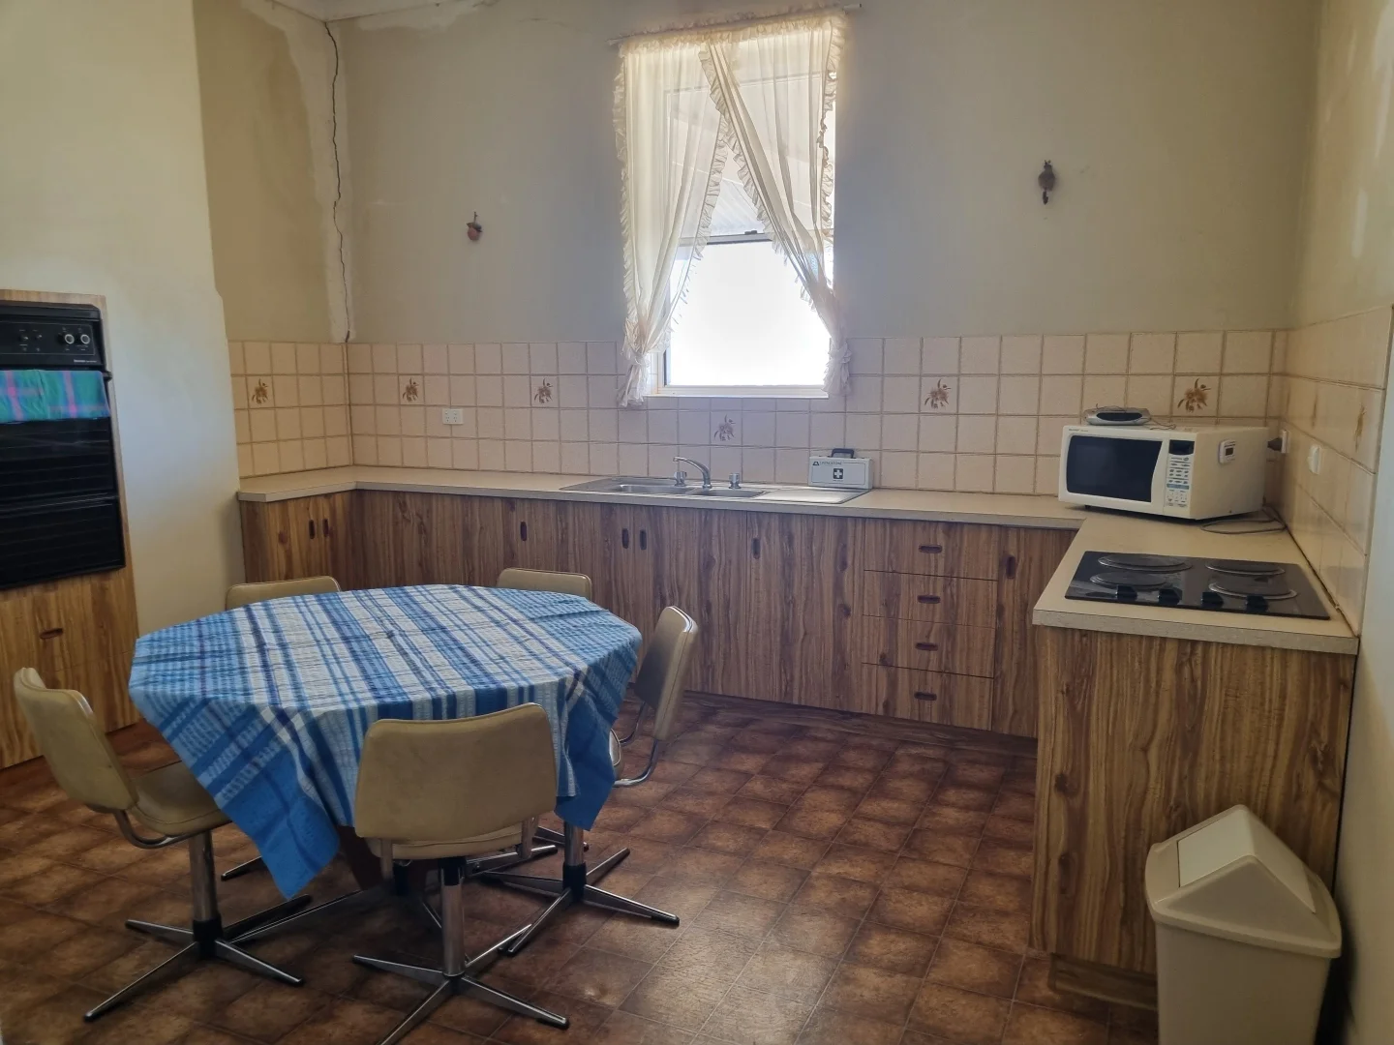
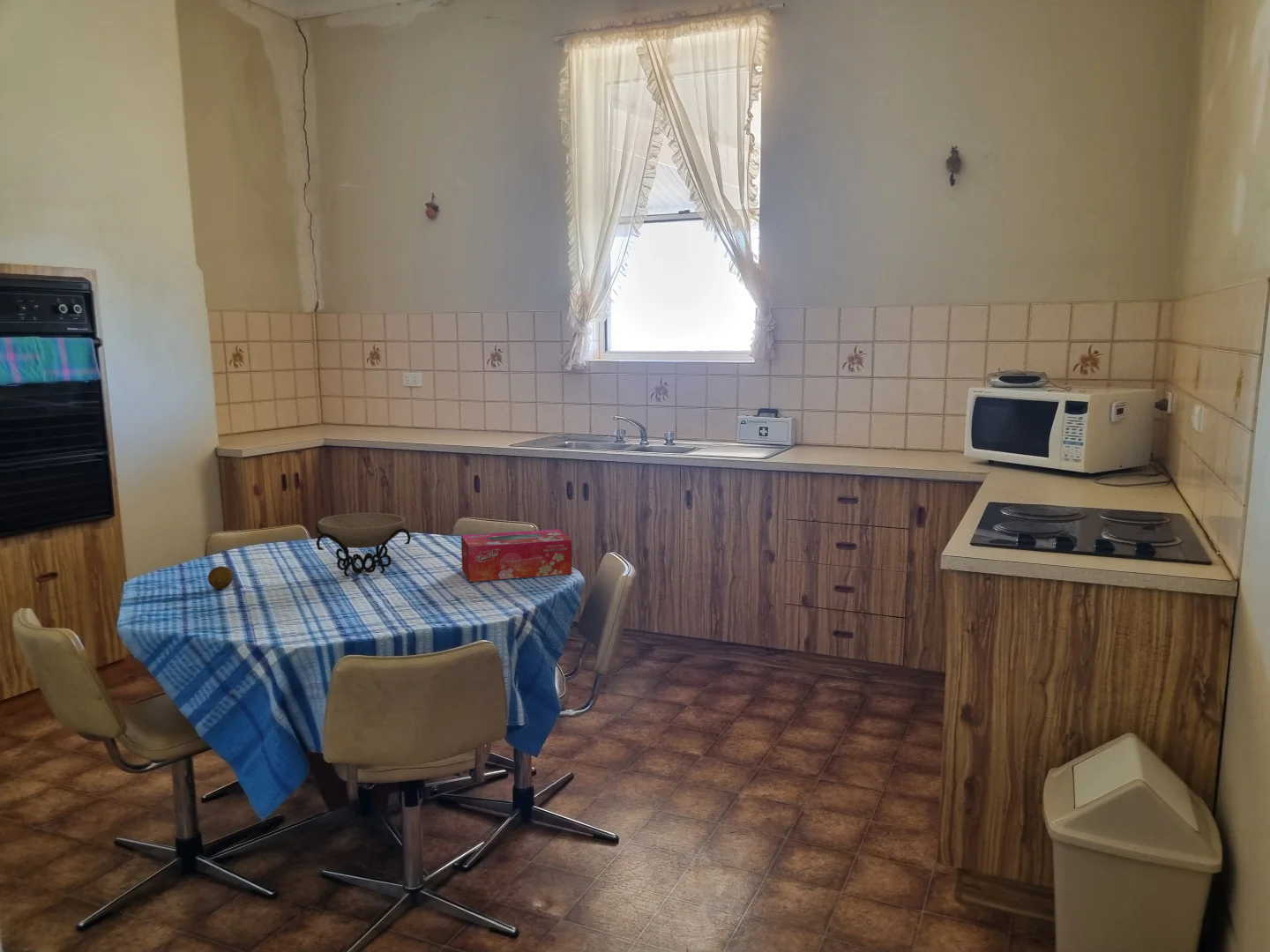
+ decorative bowl [316,512,412,576]
+ tissue box [460,528,572,583]
+ fruit [207,565,234,590]
